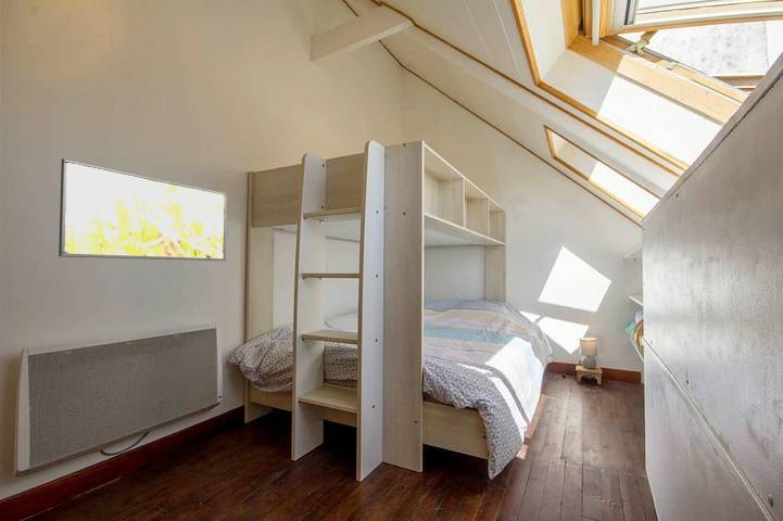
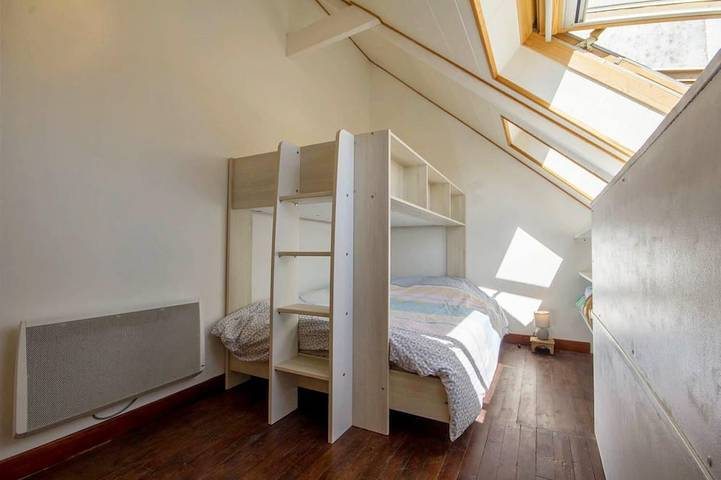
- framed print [58,157,228,262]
